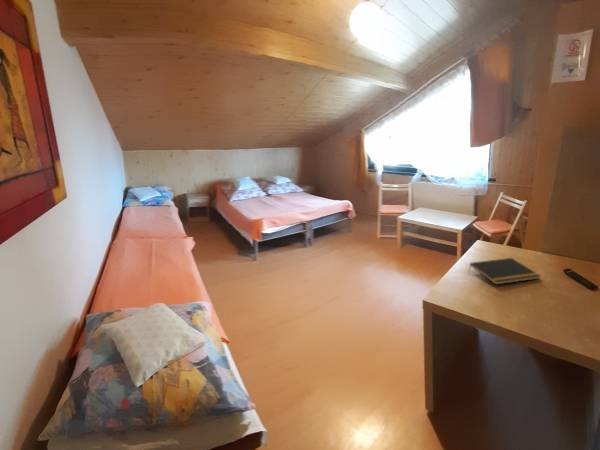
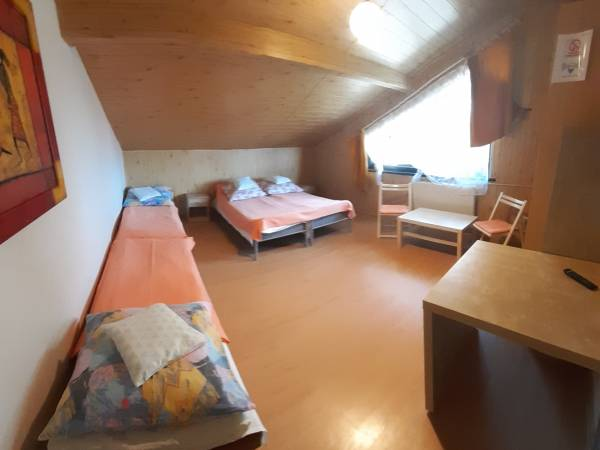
- notepad [467,257,541,286]
